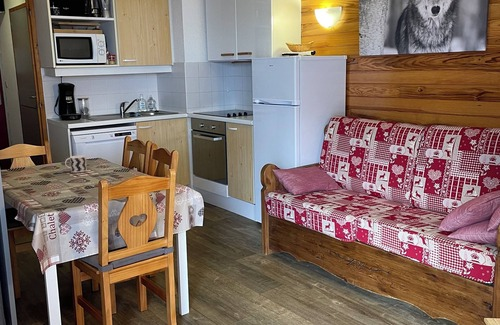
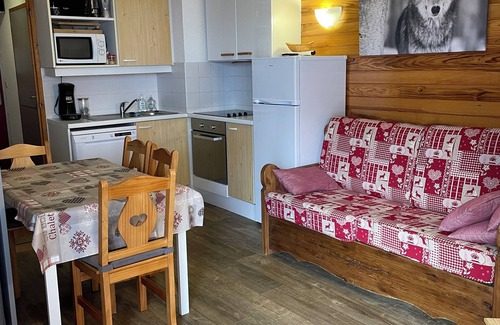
- cup [64,154,88,173]
